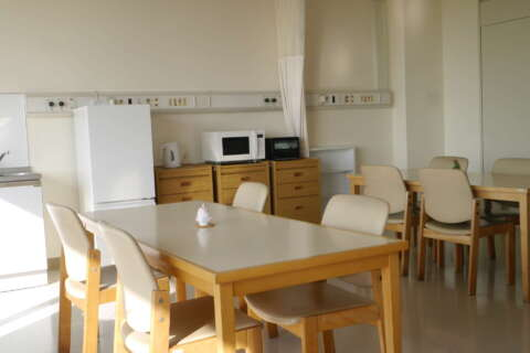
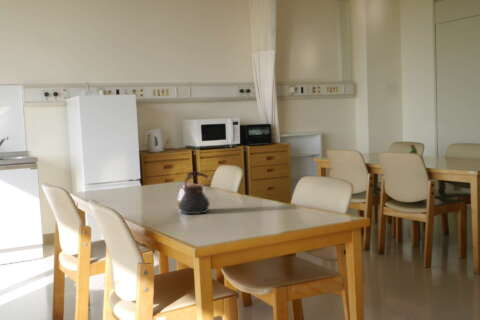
+ teapot [178,170,212,215]
